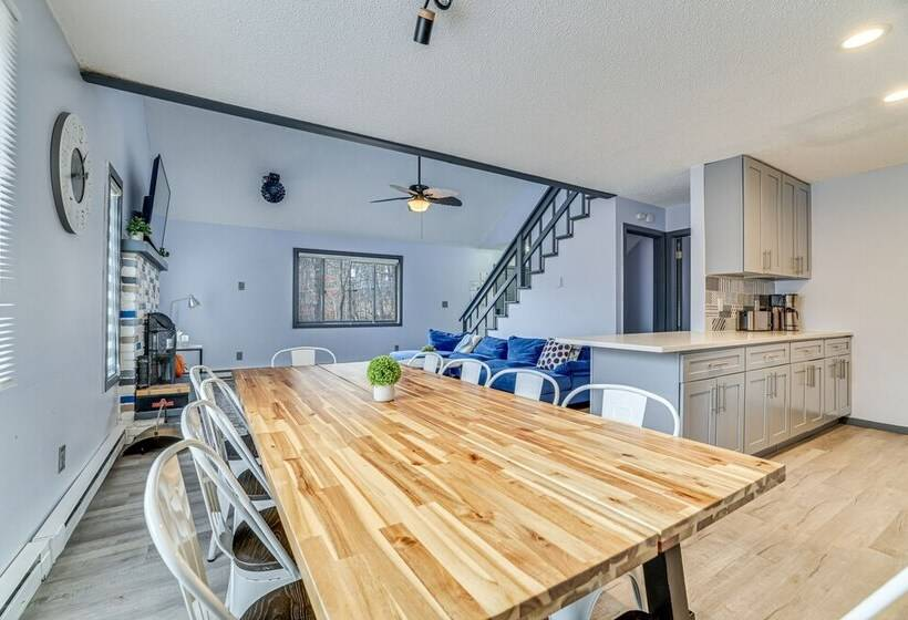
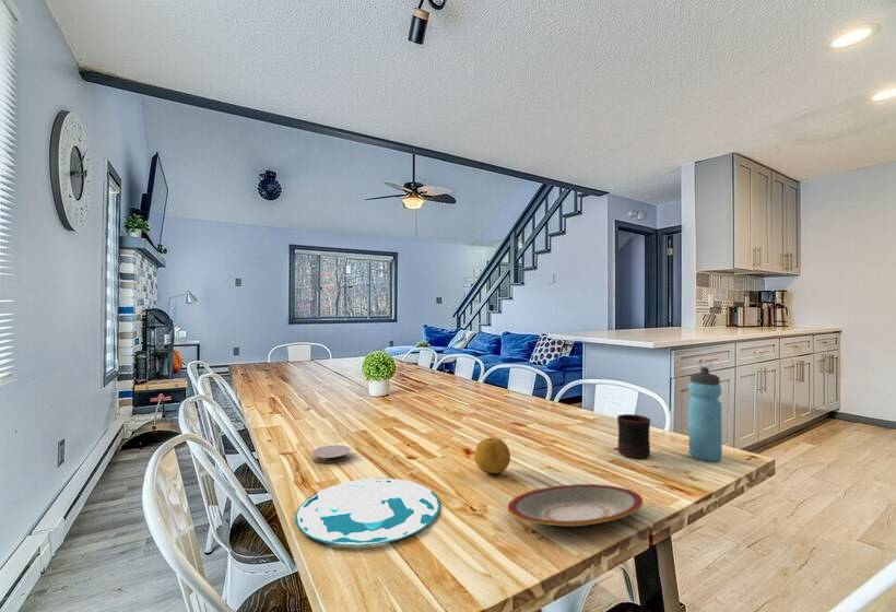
+ mug [616,413,651,459]
+ plate [507,483,644,528]
+ fruit [473,437,511,474]
+ plate [294,478,440,546]
+ water bottle [687,366,723,462]
+ coaster [311,444,352,464]
